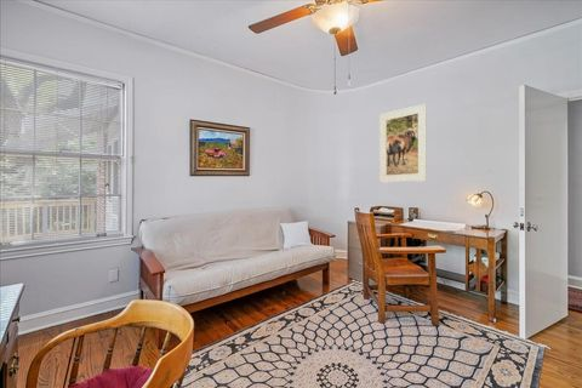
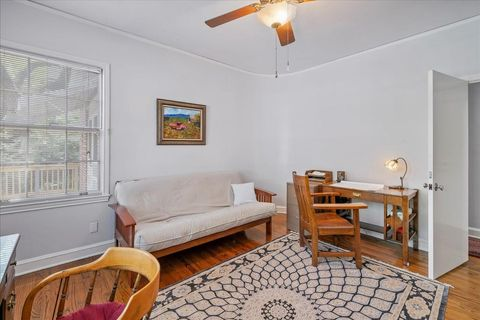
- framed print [378,103,428,184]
